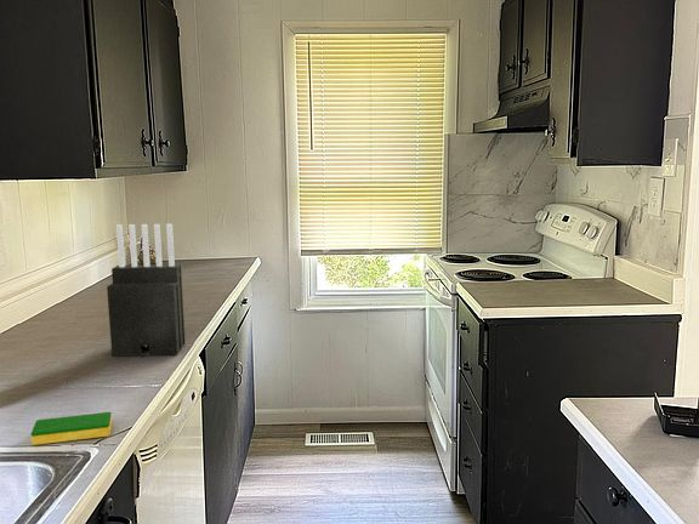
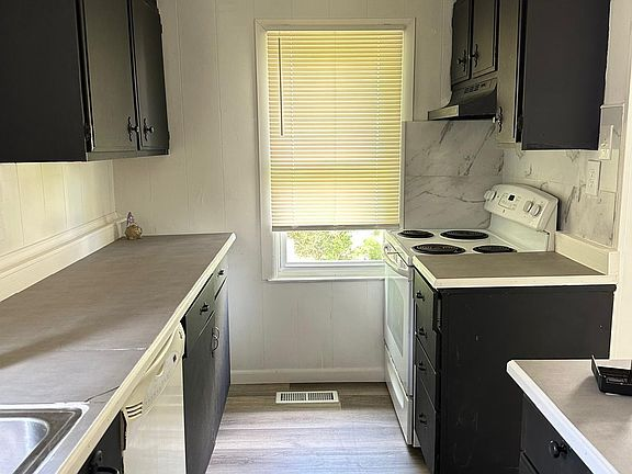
- dish sponge [29,411,113,446]
- knife block [106,223,186,359]
